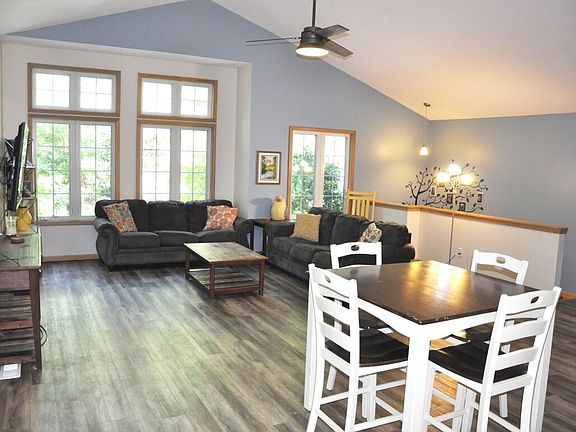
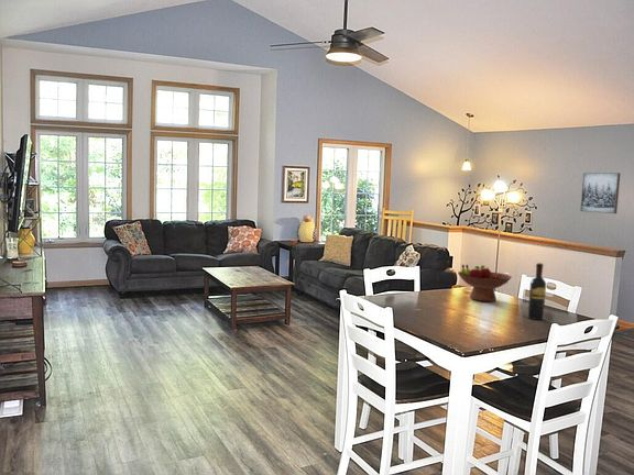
+ fruit bowl [457,264,513,302]
+ wine bottle [527,262,547,321]
+ wall art [579,172,622,214]
